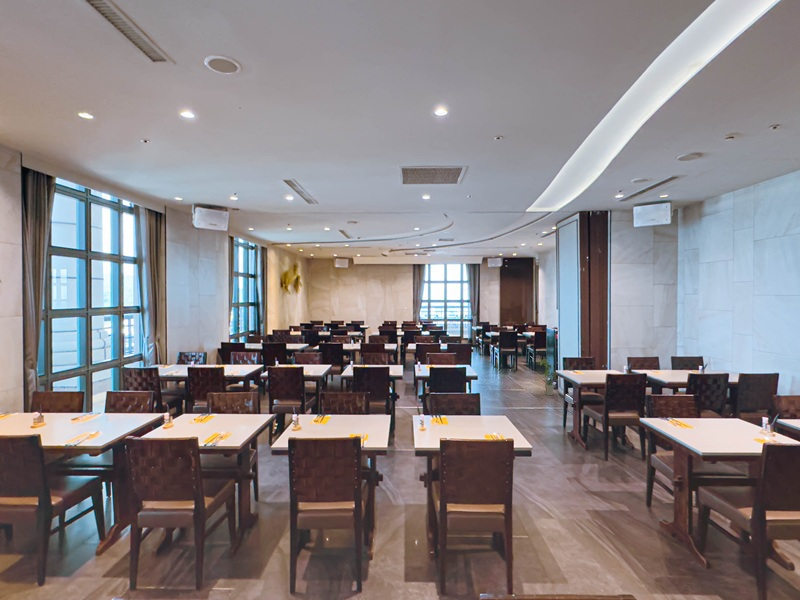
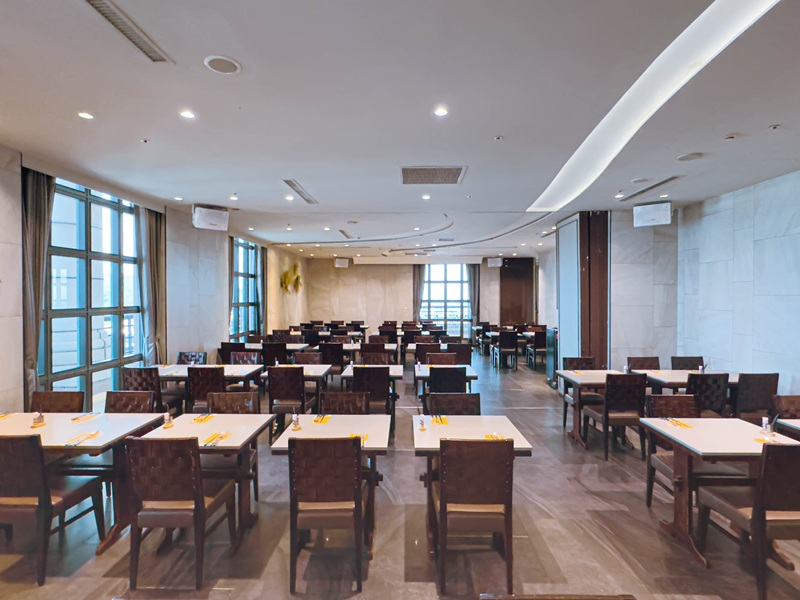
- house plant [539,359,557,396]
